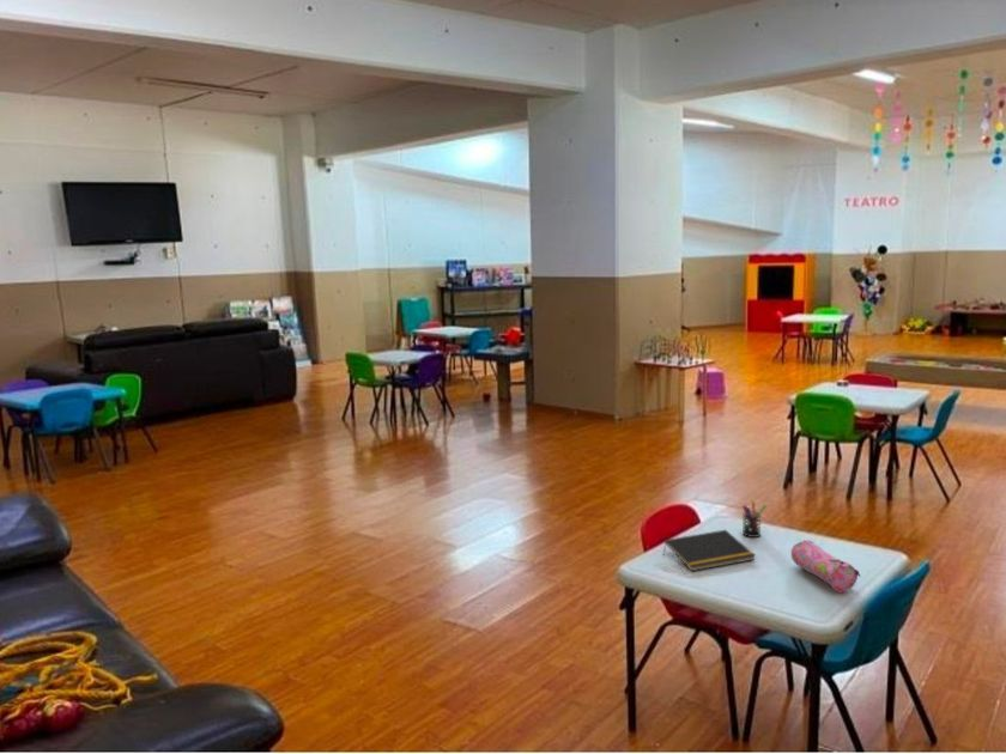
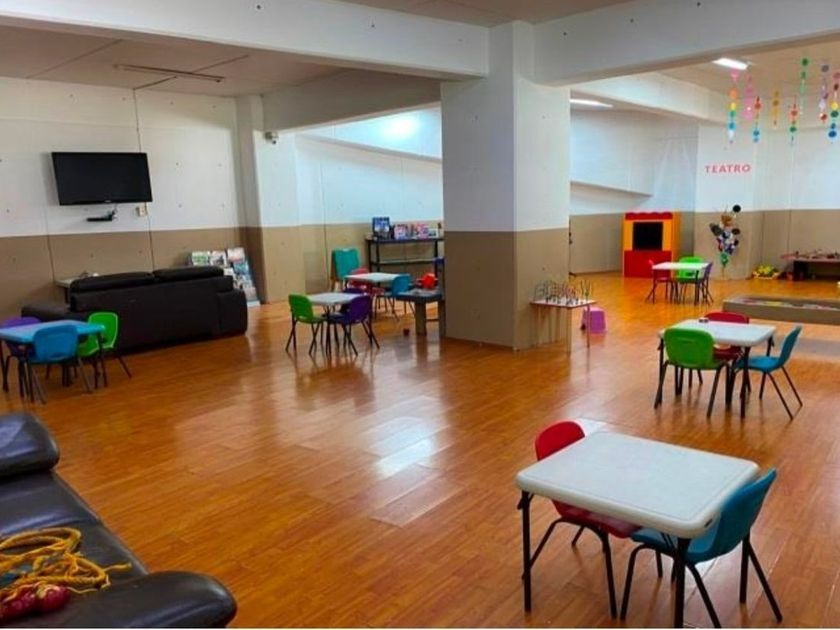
- notepad [662,529,757,572]
- pen holder [741,498,768,539]
- pencil case [790,539,861,594]
